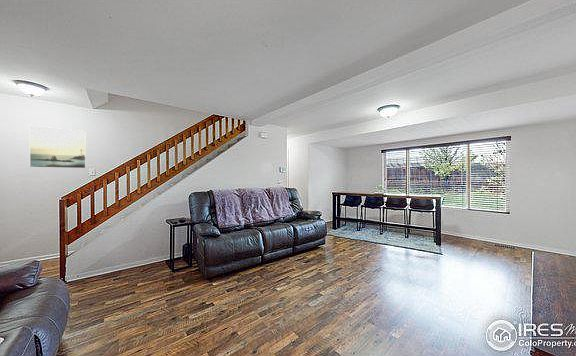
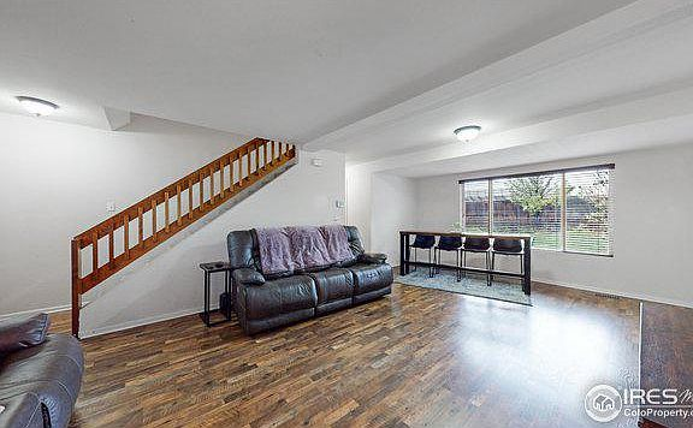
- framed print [29,125,86,169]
